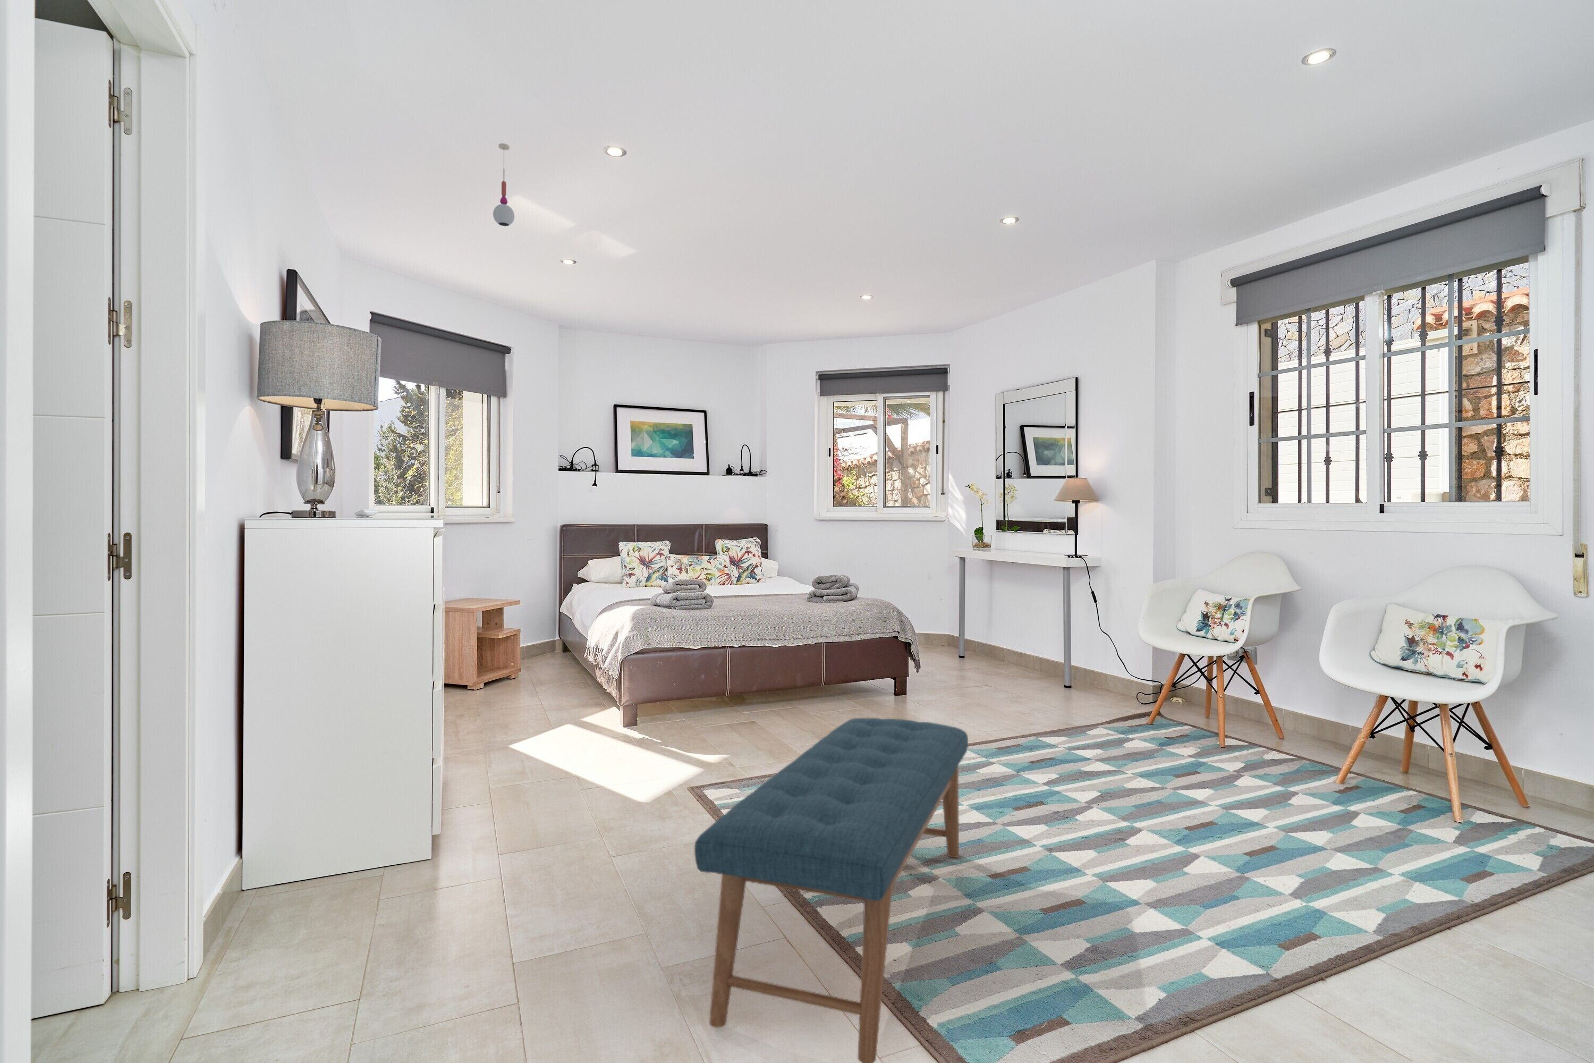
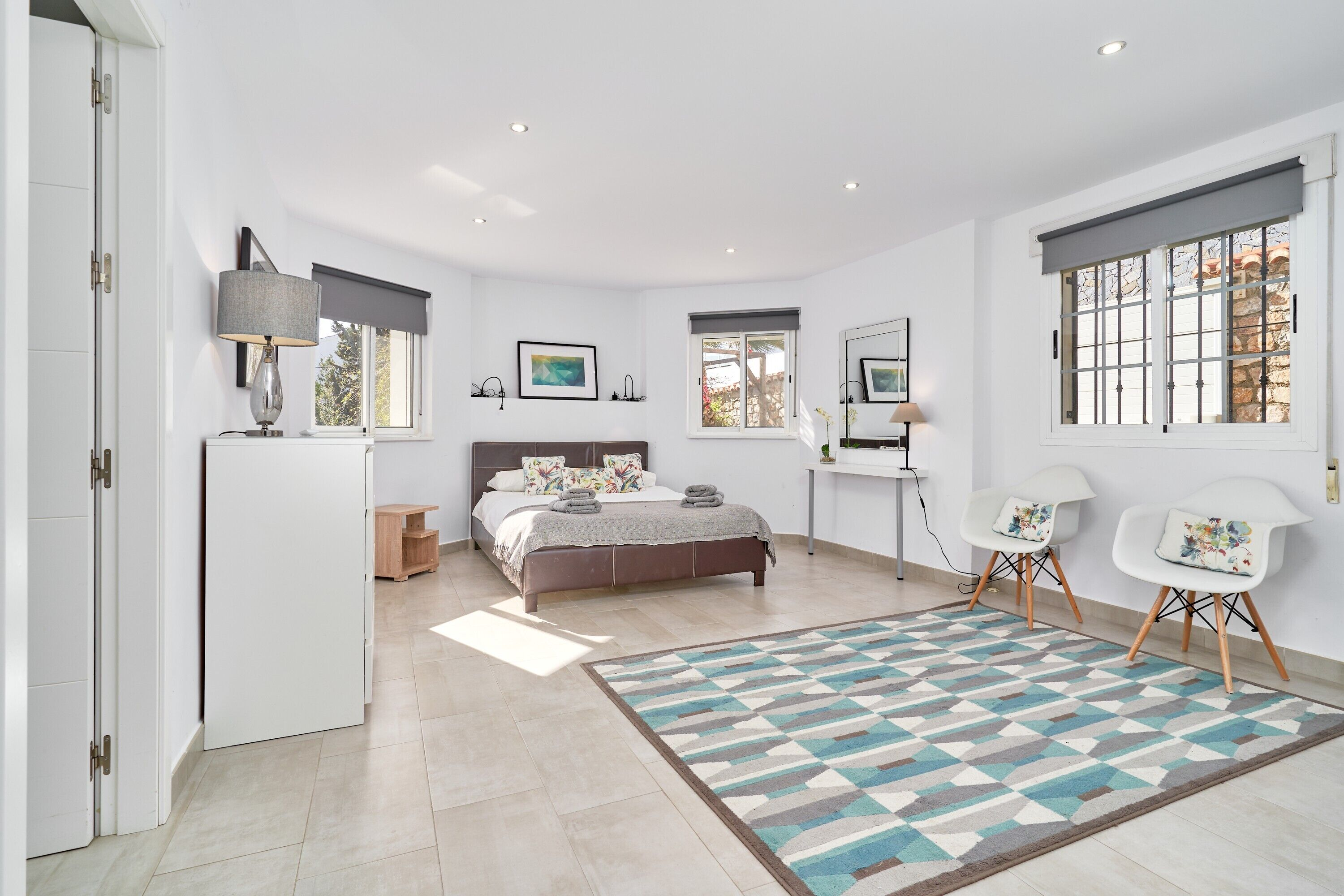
- pendant light [492,144,515,227]
- bench [694,718,969,1063]
